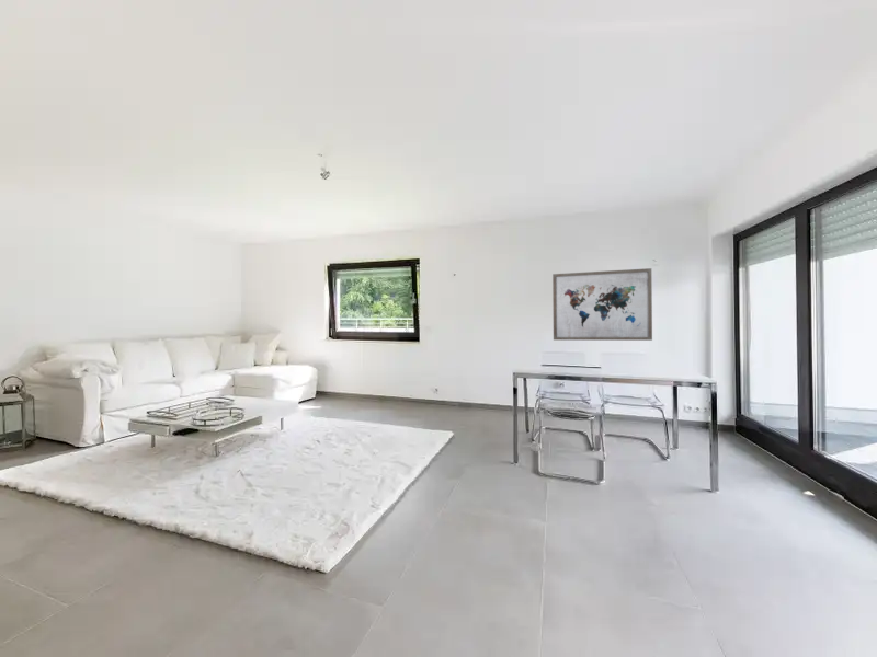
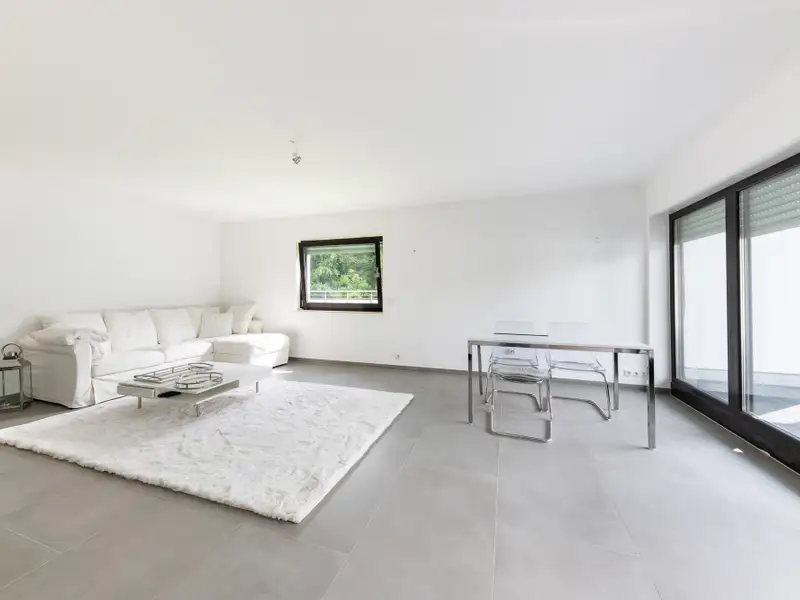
- wall art [551,267,653,342]
